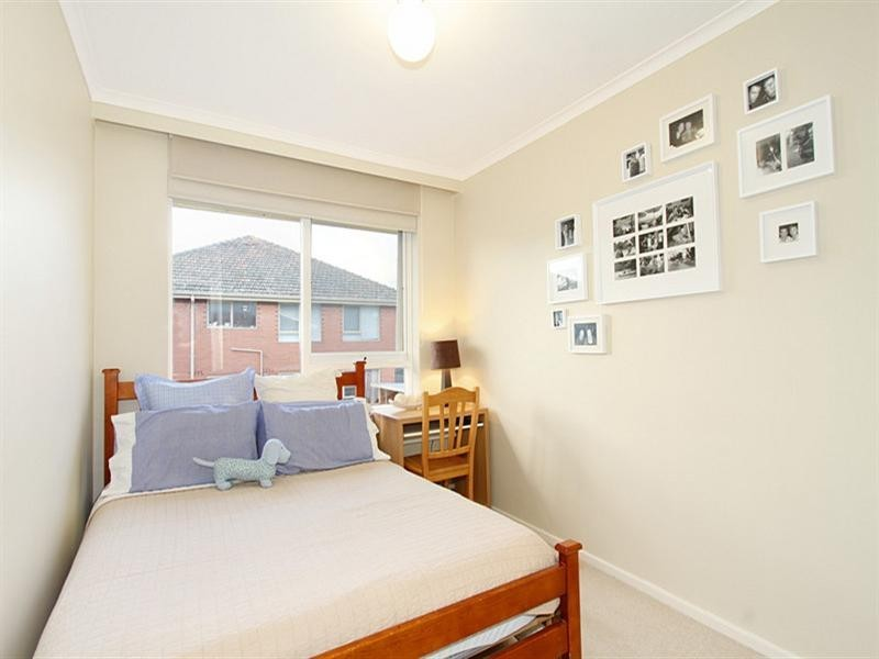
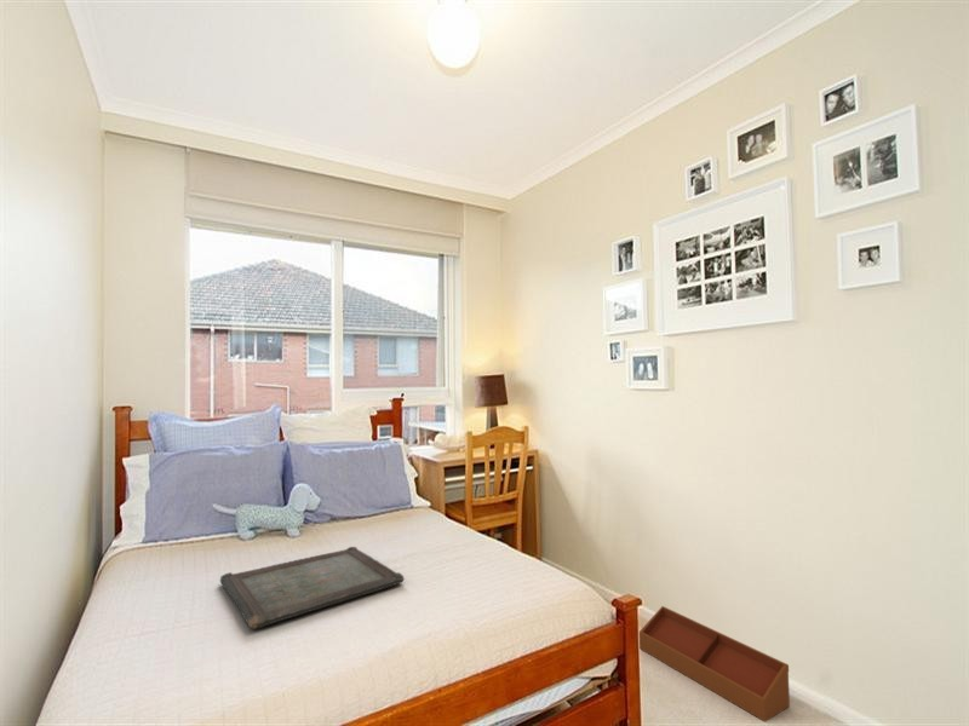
+ storage bin [638,605,791,722]
+ serving tray [219,546,406,630]
